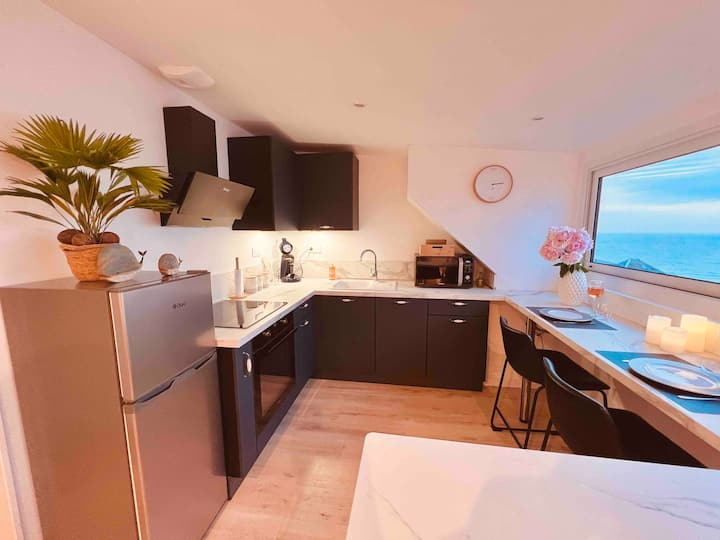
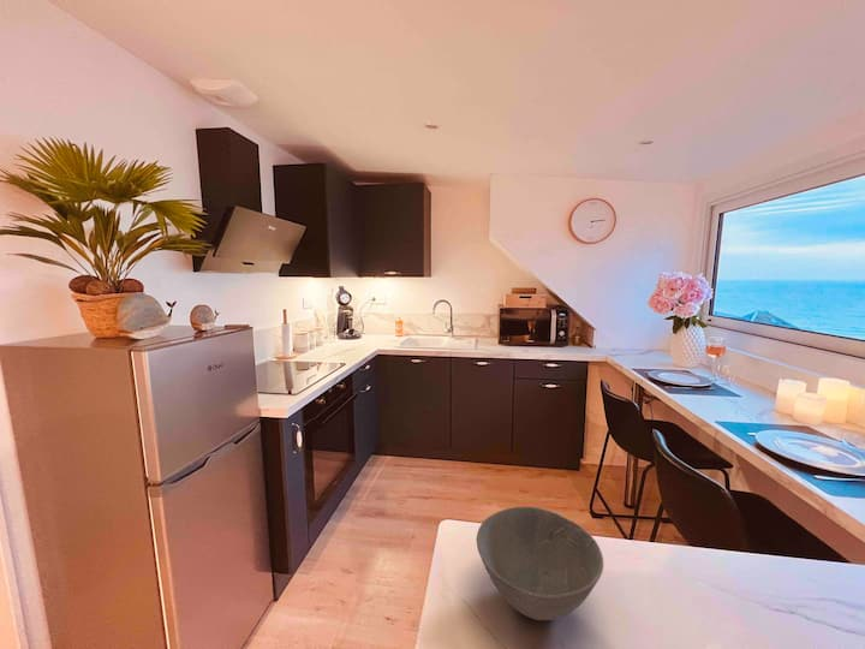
+ bowl [476,506,604,621]
